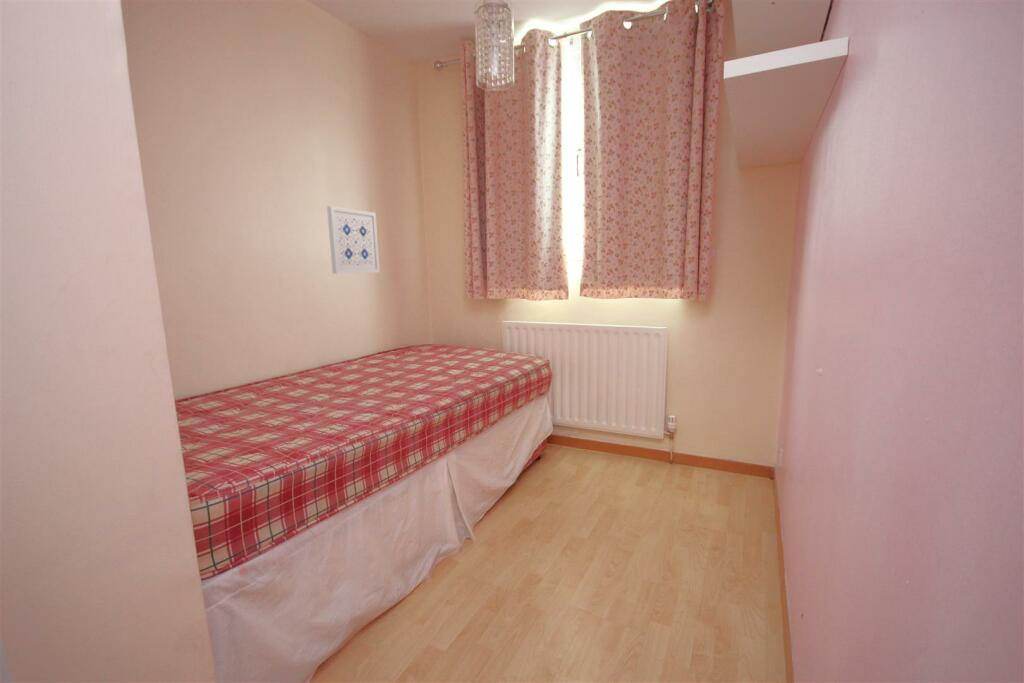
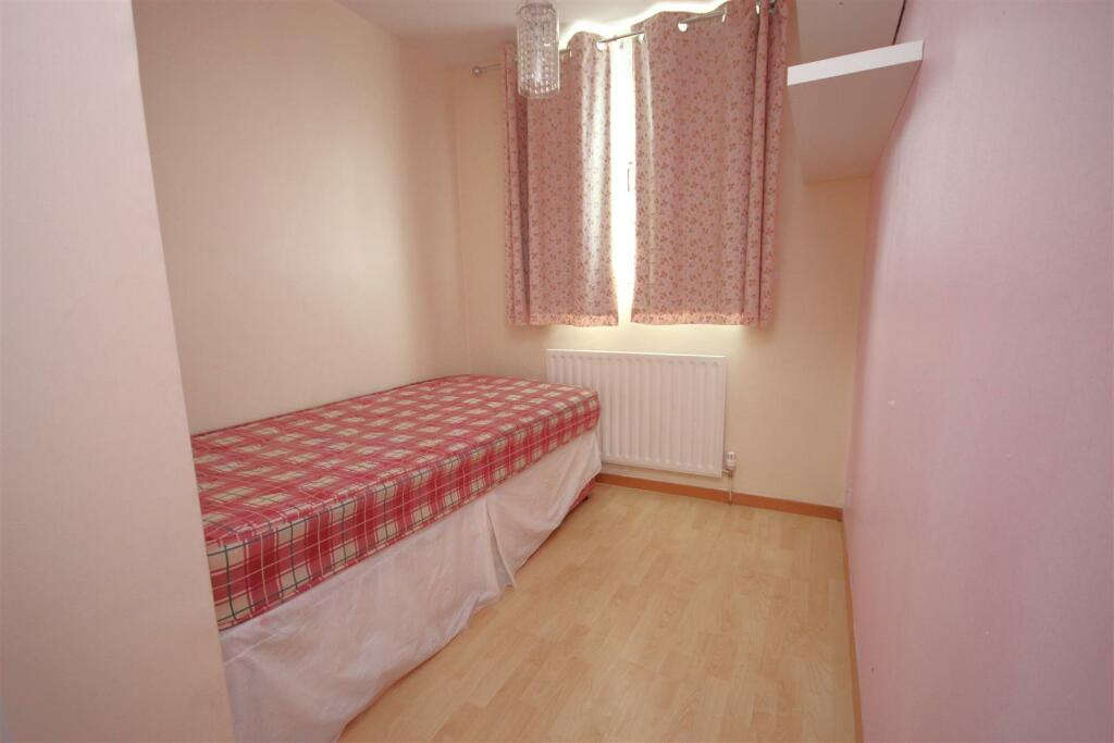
- wall art [326,205,381,275]
